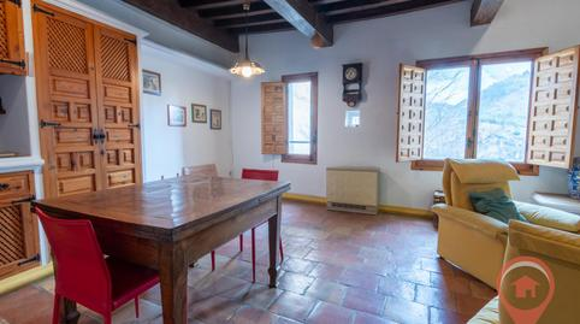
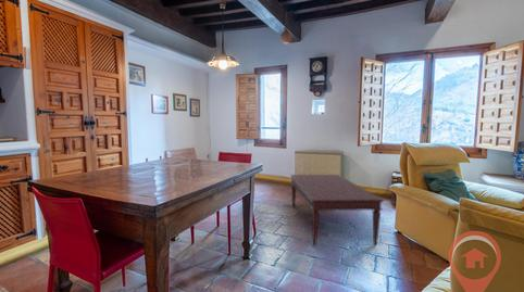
+ coffee table [289,174,385,246]
